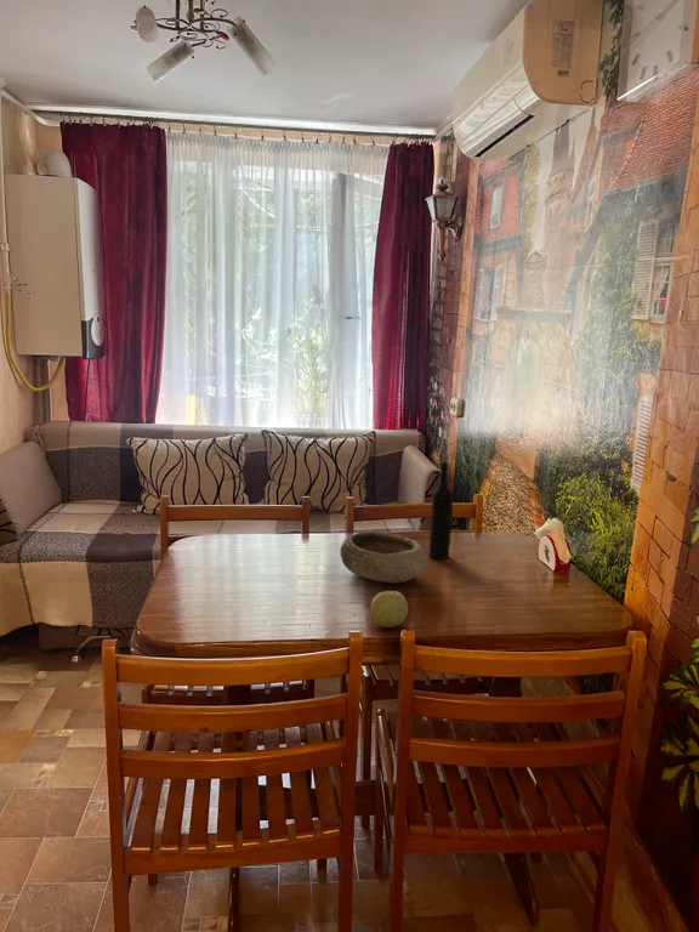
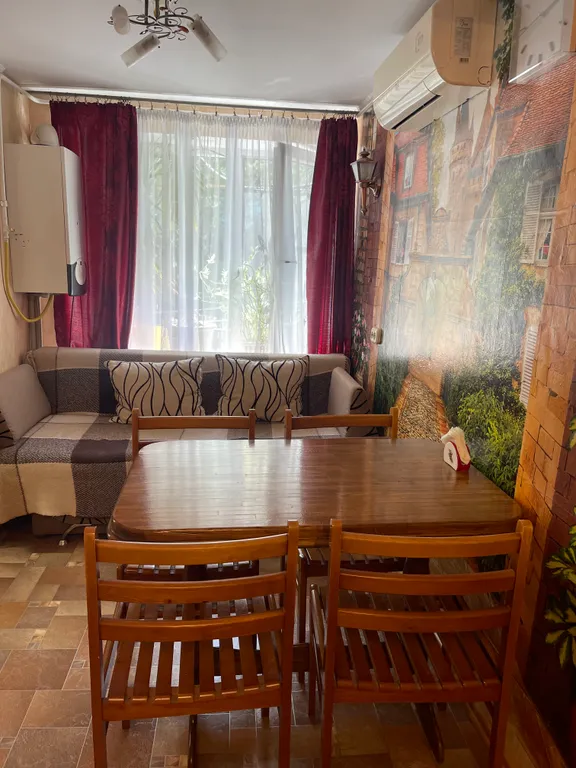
- wine bottle [427,454,454,561]
- bowl [339,530,430,584]
- apple [369,590,409,629]
